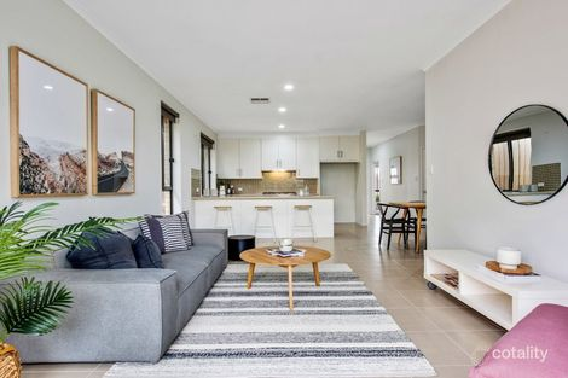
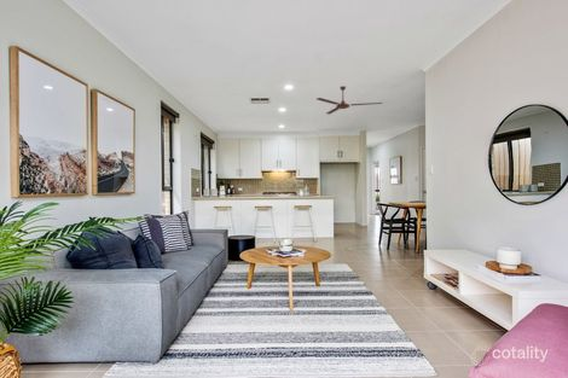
+ ceiling fan [315,85,383,116]
